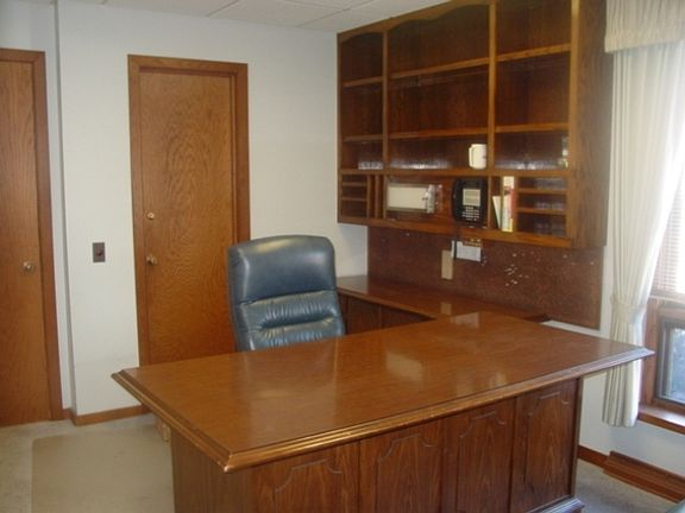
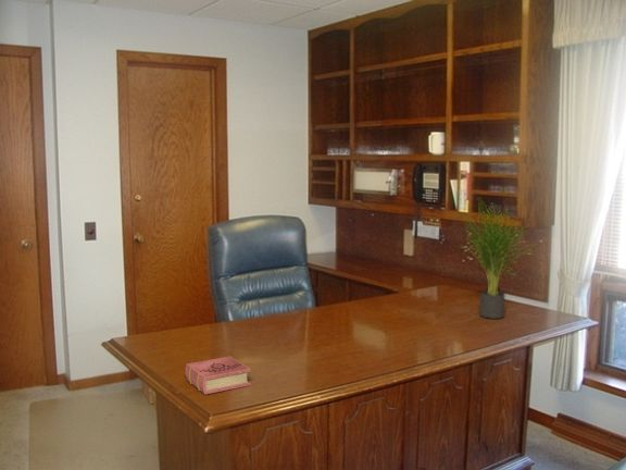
+ book [185,356,251,395]
+ potted plant [458,196,538,320]
